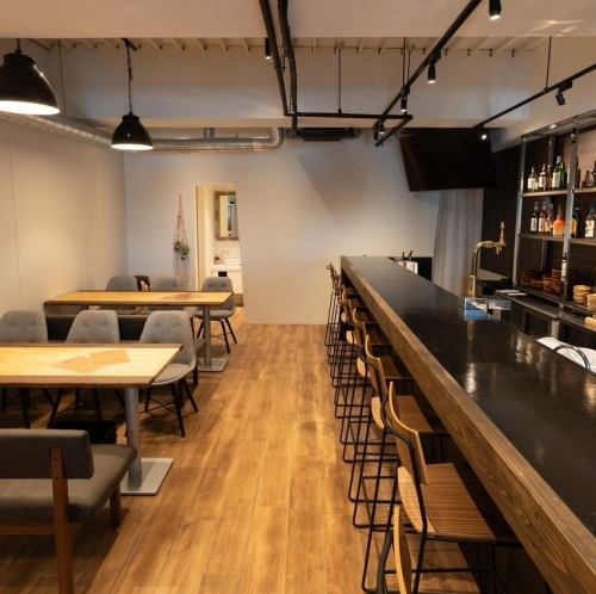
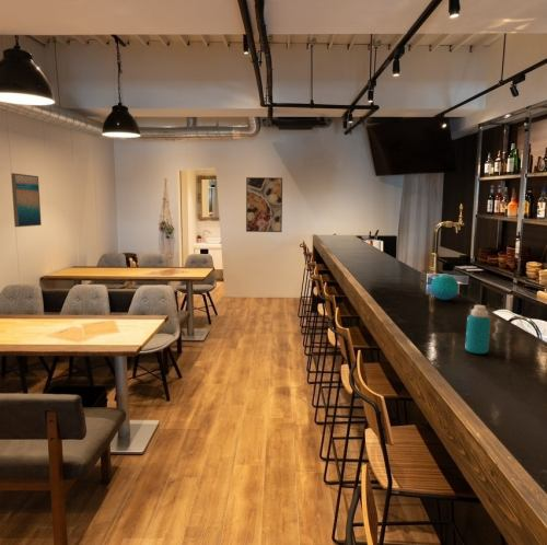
+ bottle [464,304,492,355]
+ decorative orb [430,272,459,301]
+ wall art [10,172,43,228]
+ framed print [245,176,283,233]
